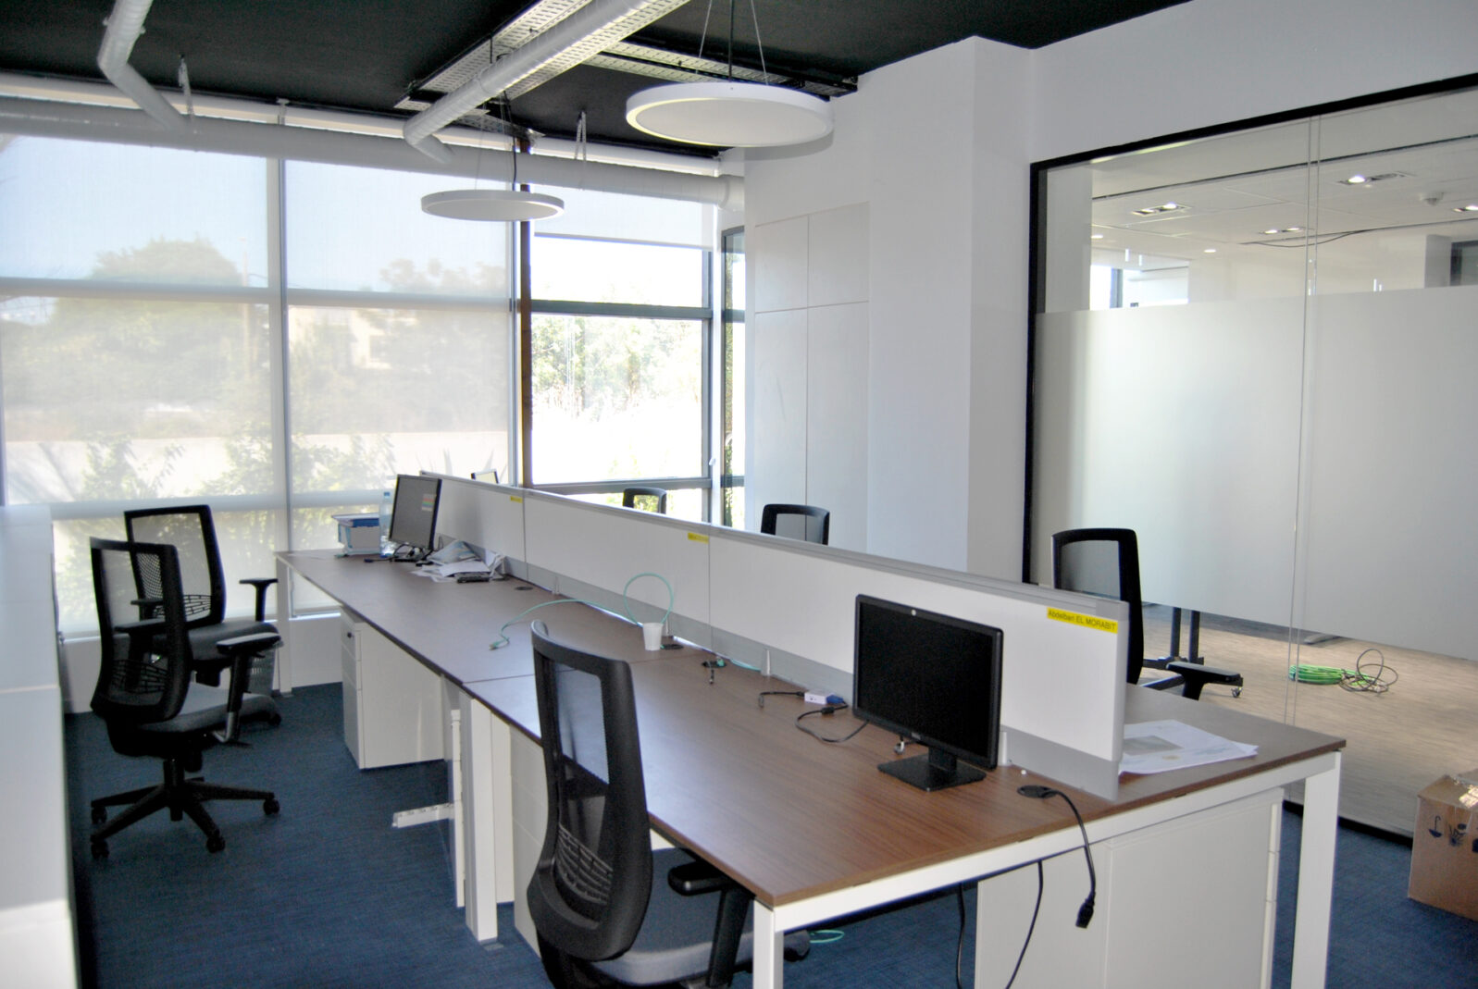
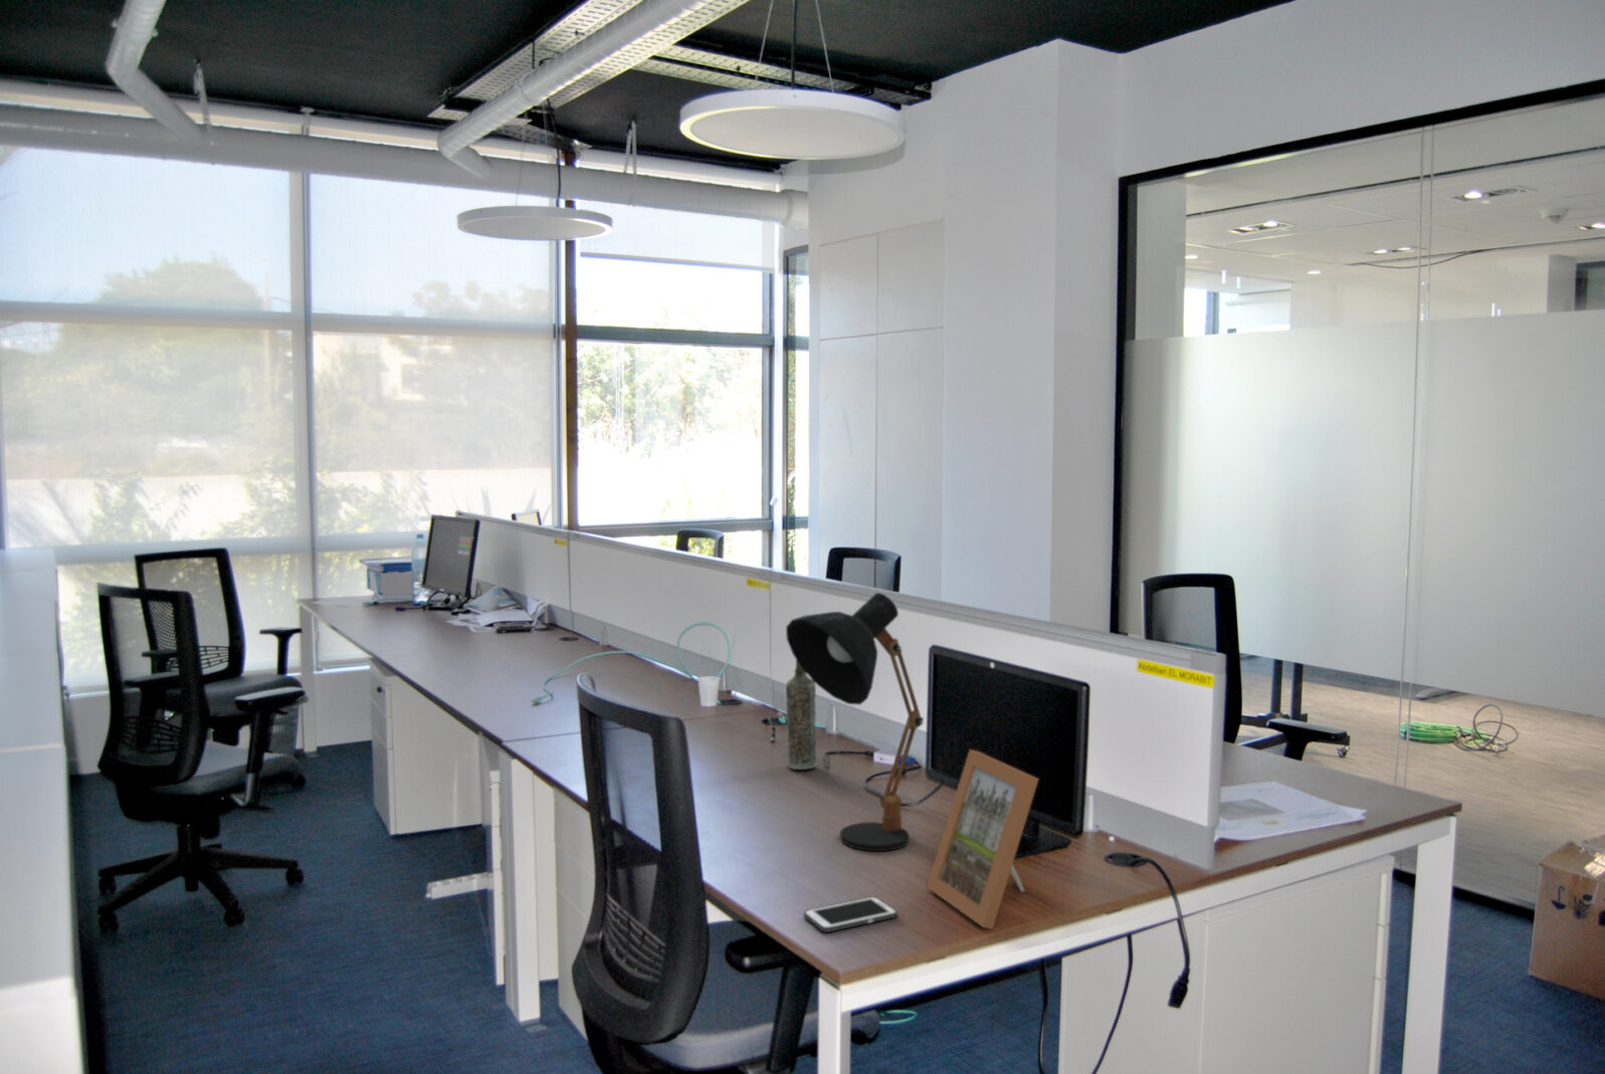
+ desk lamp [785,592,924,852]
+ bottle [785,659,817,771]
+ cell phone [803,895,899,934]
+ picture frame [925,748,1040,930]
